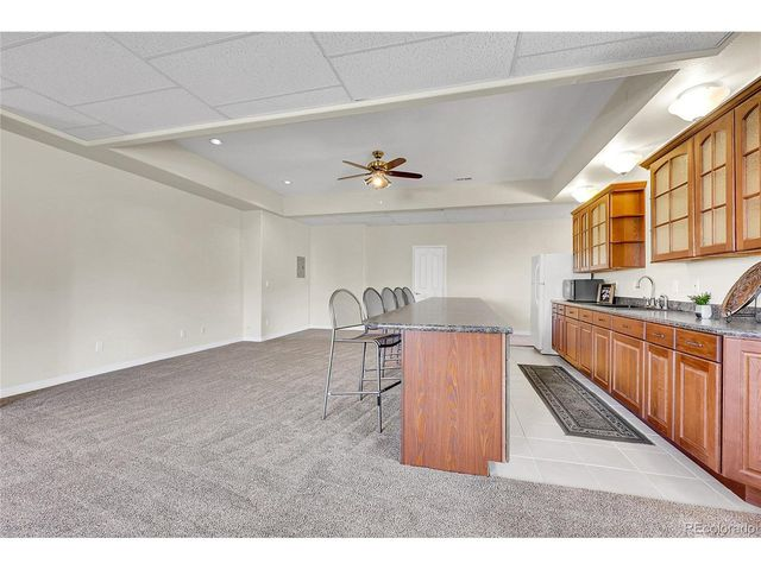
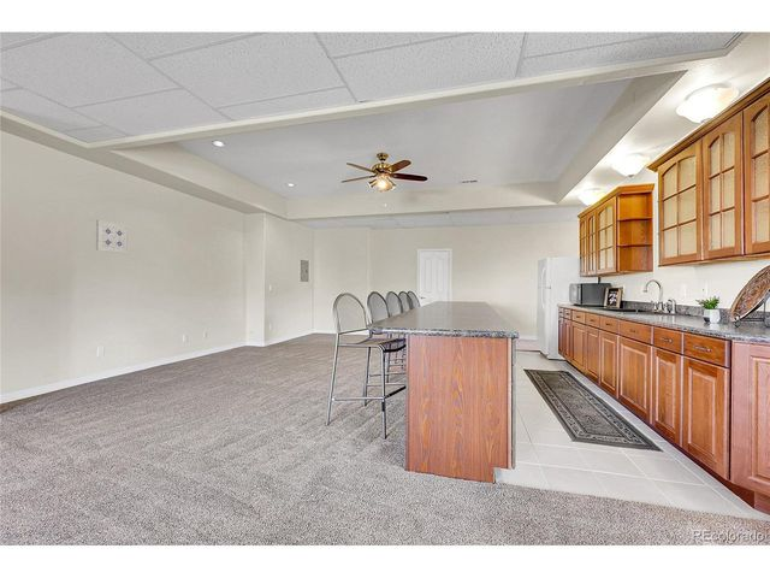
+ wall art [95,219,131,255]
